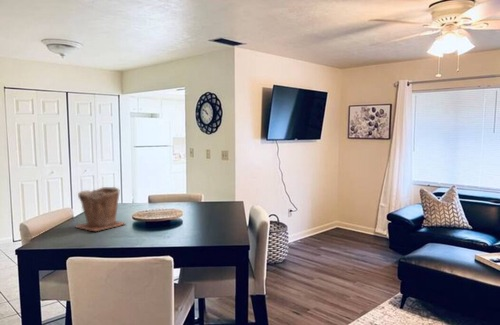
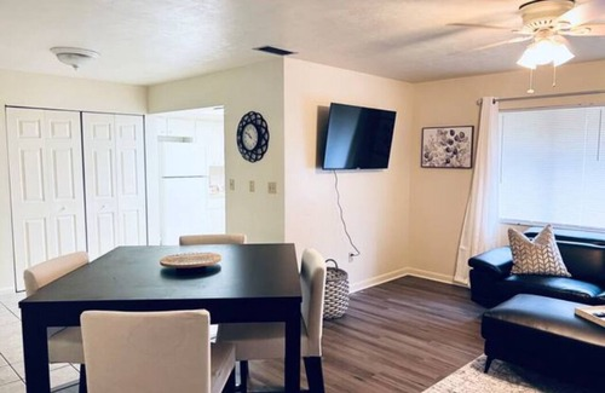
- plant pot [74,186,127,232]
